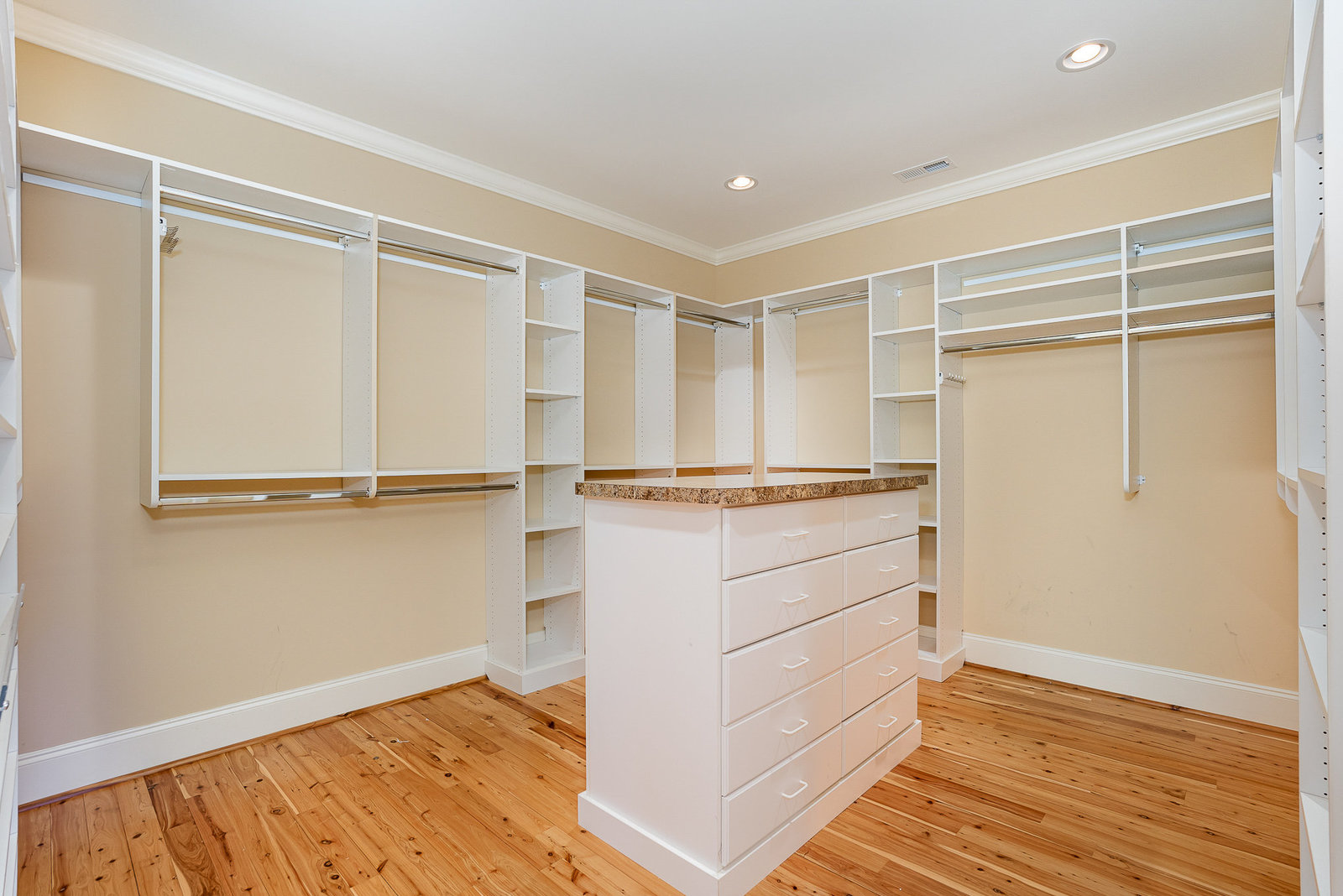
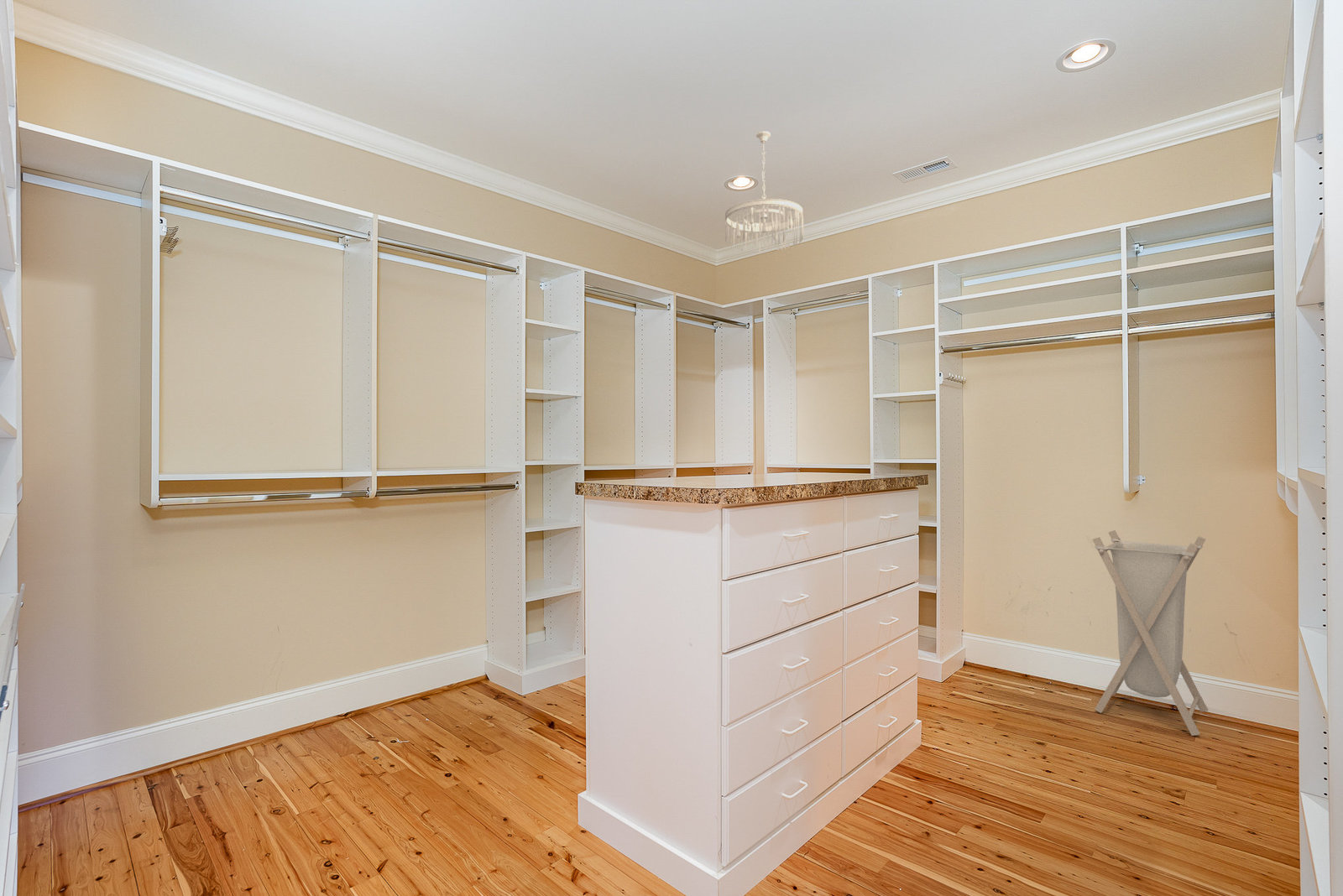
+ laundry hamper [1091,529,1209,737]
+ chandelier [724,130,804,253]
